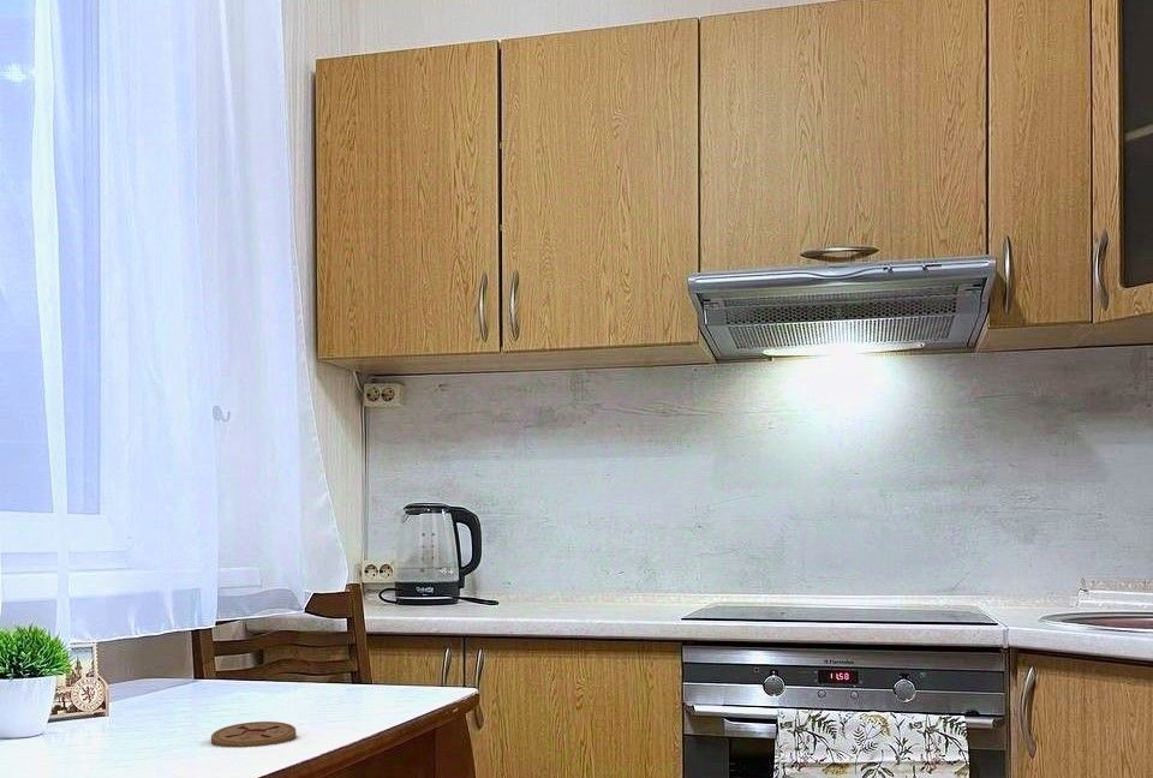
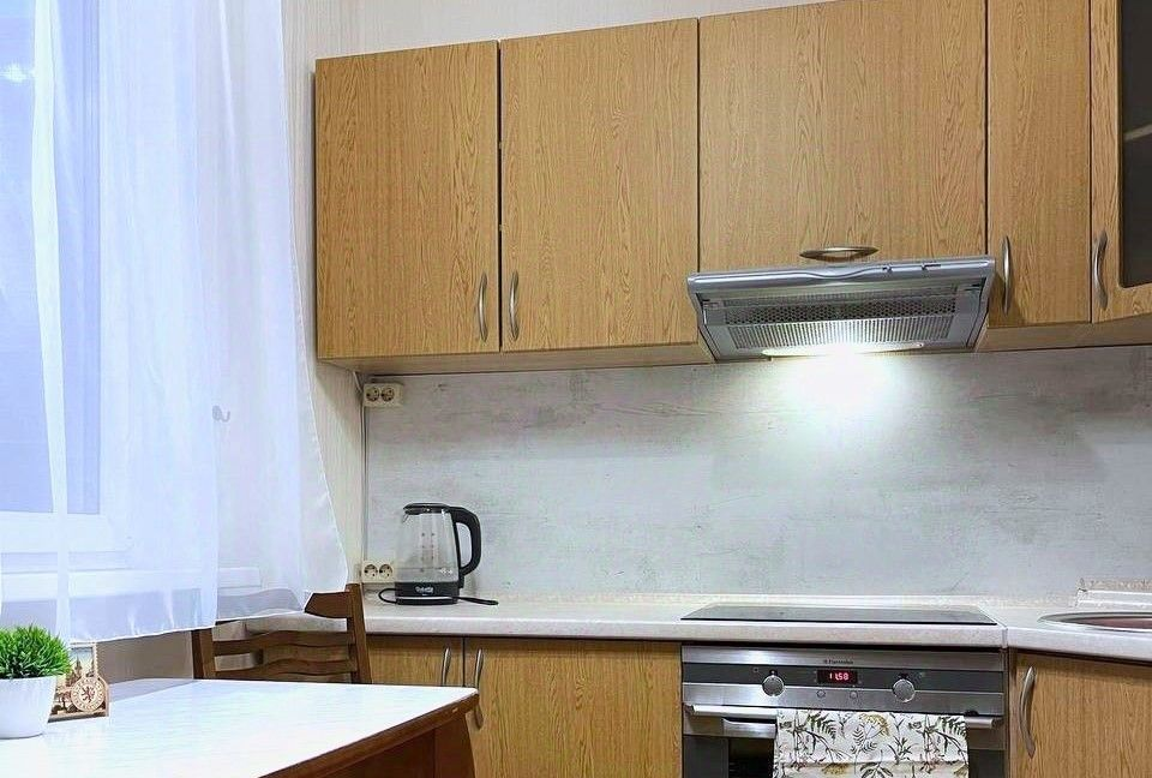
- coaster [210,720,297,748]
